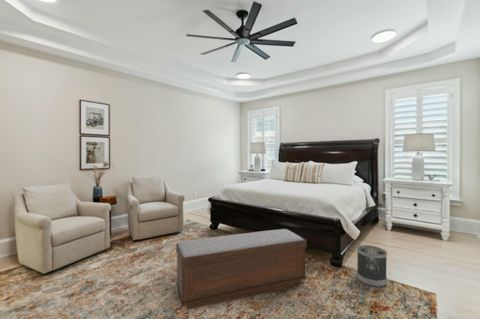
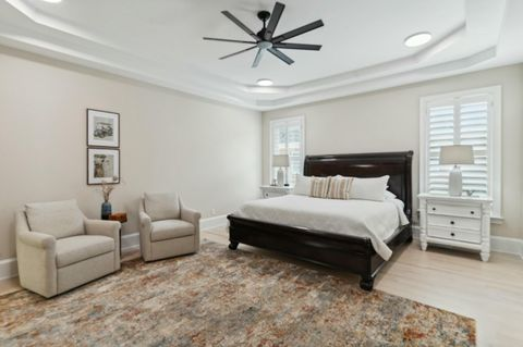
- bench [175,228,308,311]
- wastebasket [356,244,388,288]
